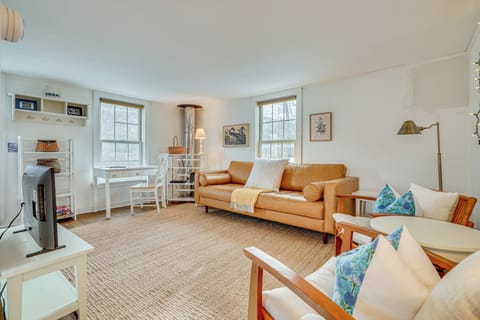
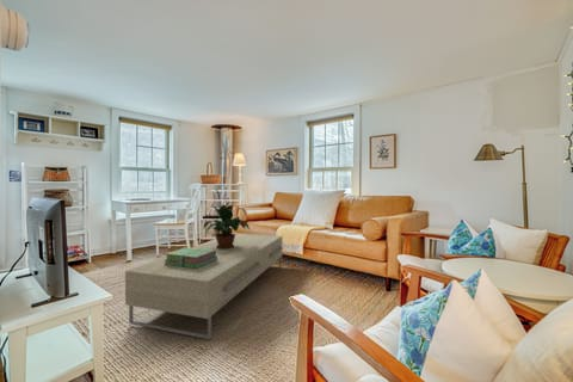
+ coffee table [124,232,284,340]
+ stack of books [164,246,217,269]
+ potted plant [203,202,251,249]
